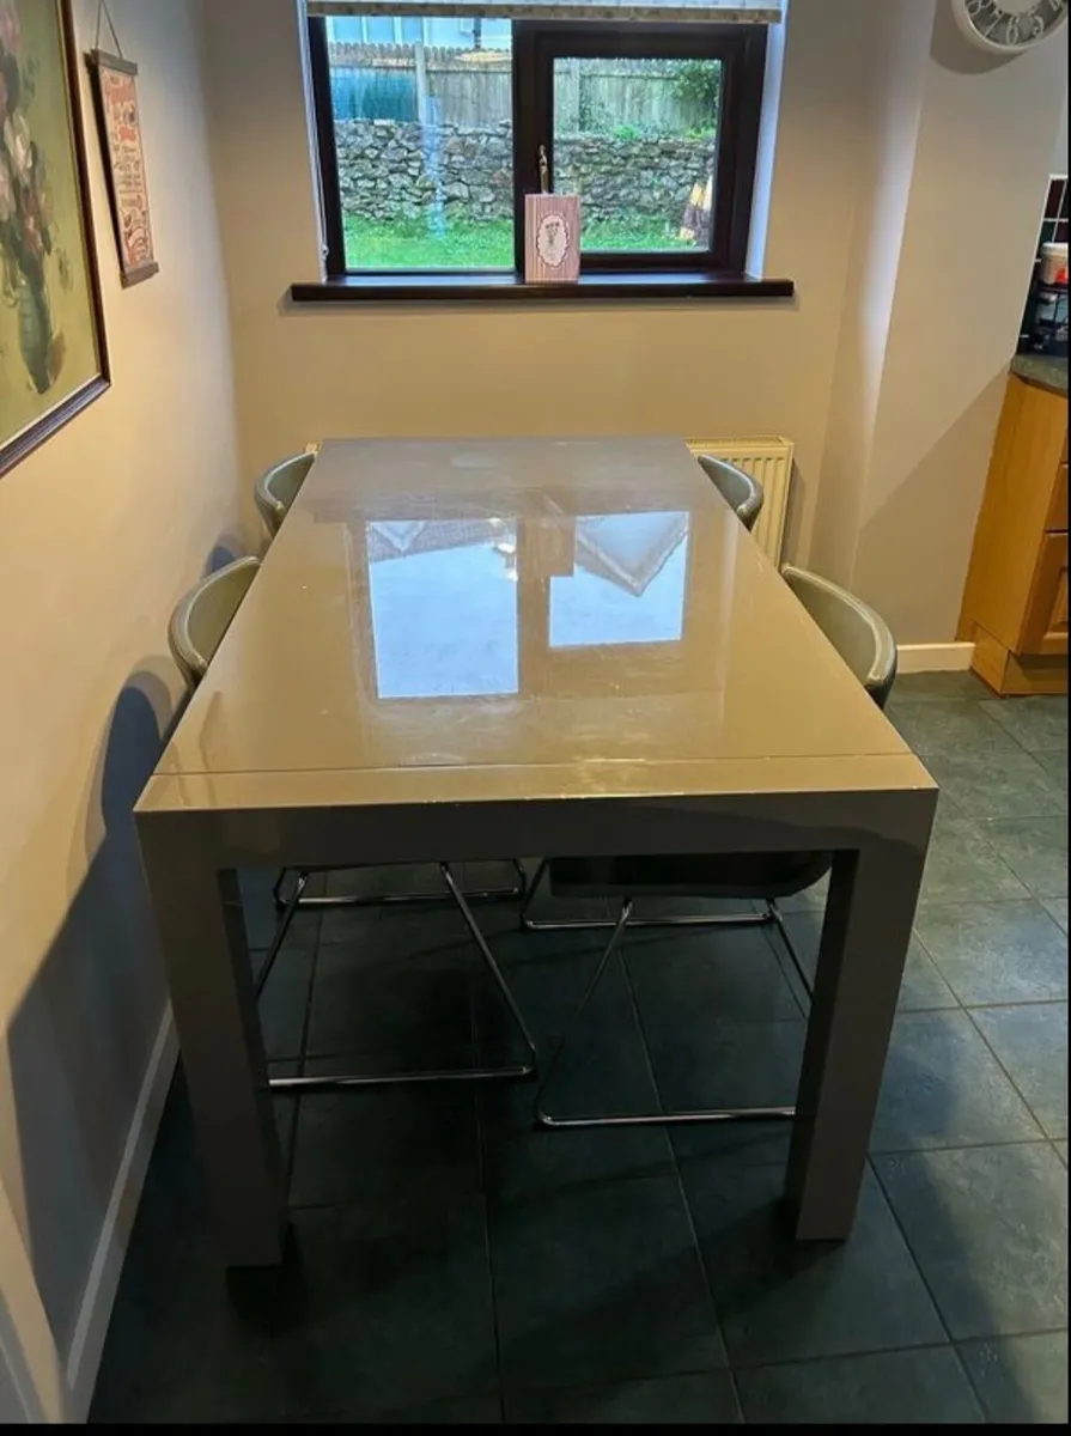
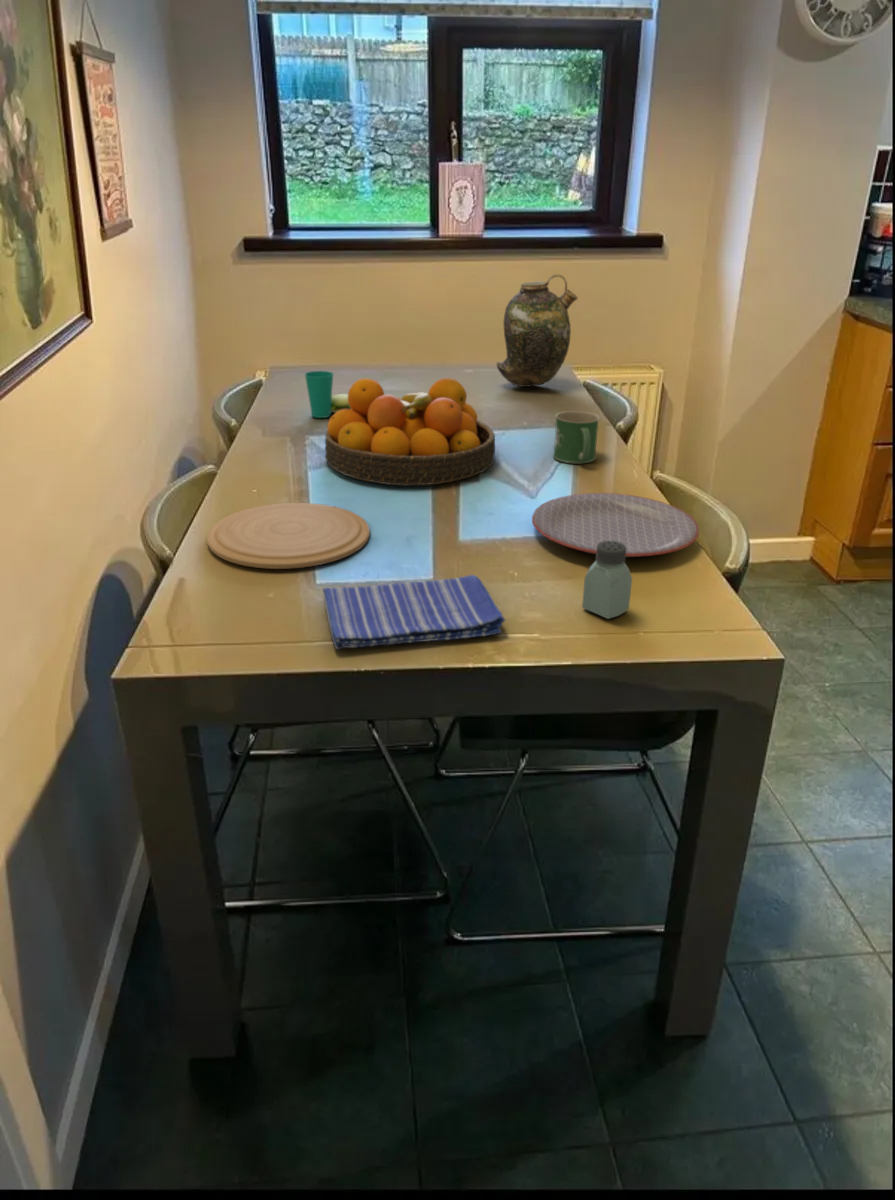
+ saltshaker [581,541,633,620]
+ plate [206,502,371,570]
+ plate [531,492,700,558]
+ cup [304,370,351,419]
+ fruit bowl [324,377,496,487]
+ dish towel [322,574,507,650]
+ mug [552,410,600,464]
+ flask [496,273,579,388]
